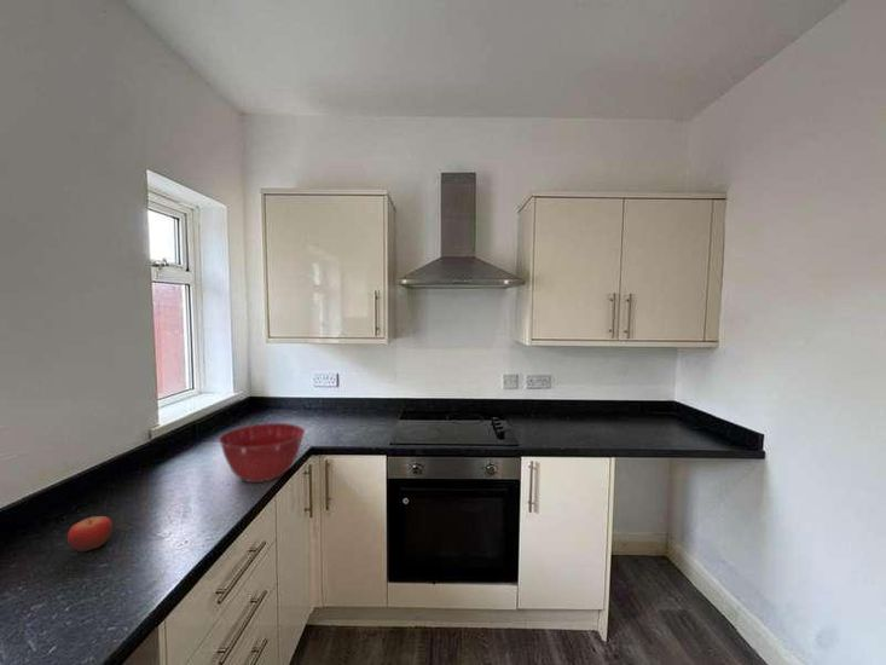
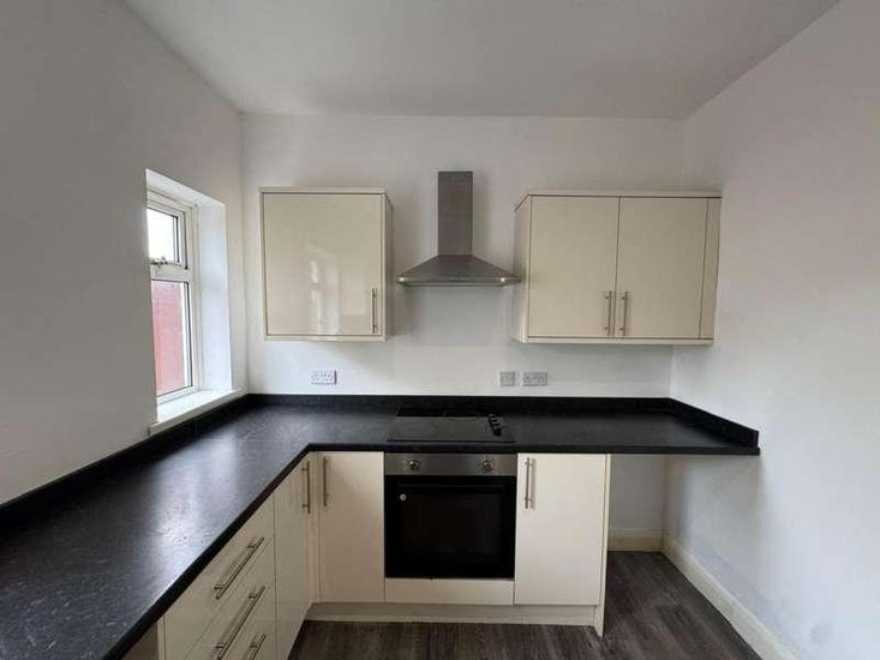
- mixing bowl [218,422,306,484]
- fruit [66,515,114,553]
